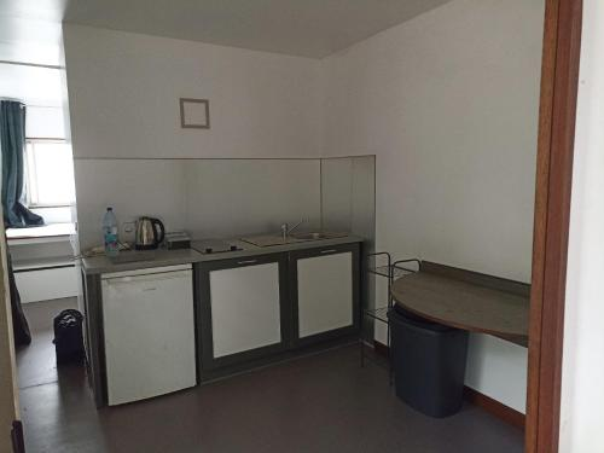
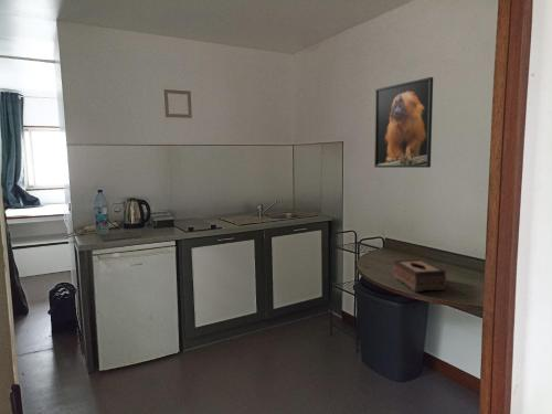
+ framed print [373,76,434,169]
+ tissue box [392,258,447,293]
